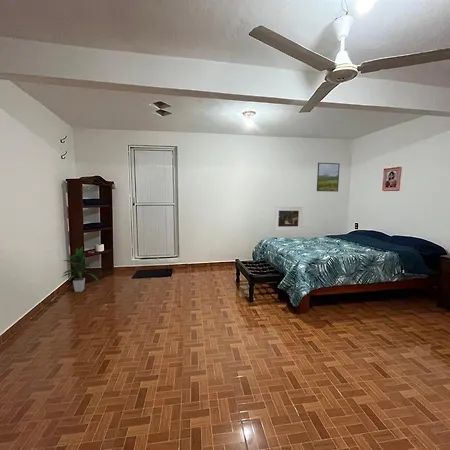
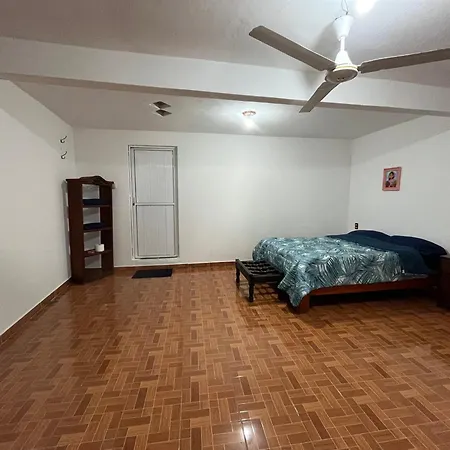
- indoor plant [60,245,99,293]
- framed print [273,206,304,231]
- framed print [316,162,341,193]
